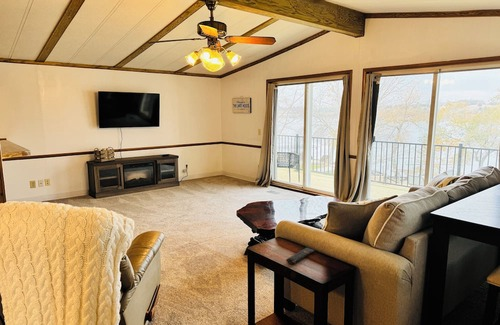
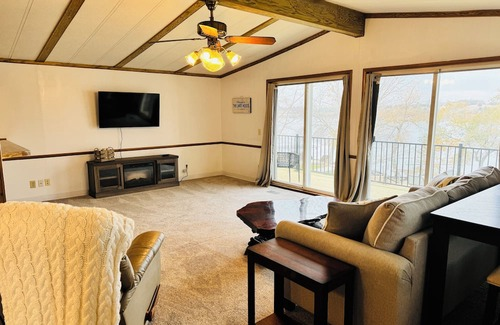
- remote control [285,247,315,265]
